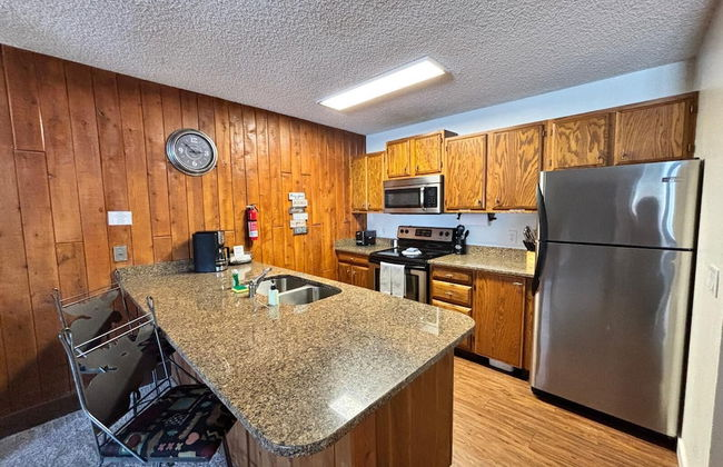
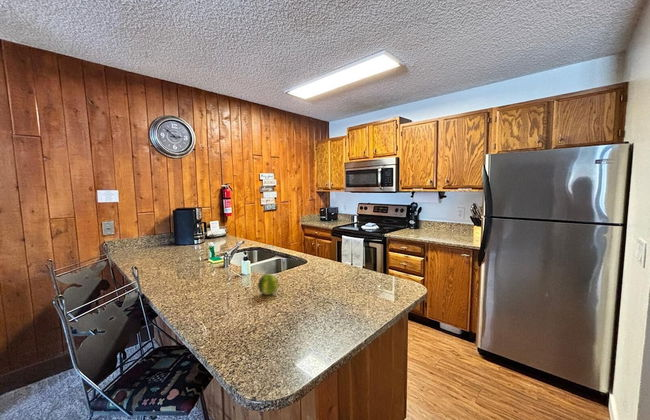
+ fruit [257,273,279,296]
